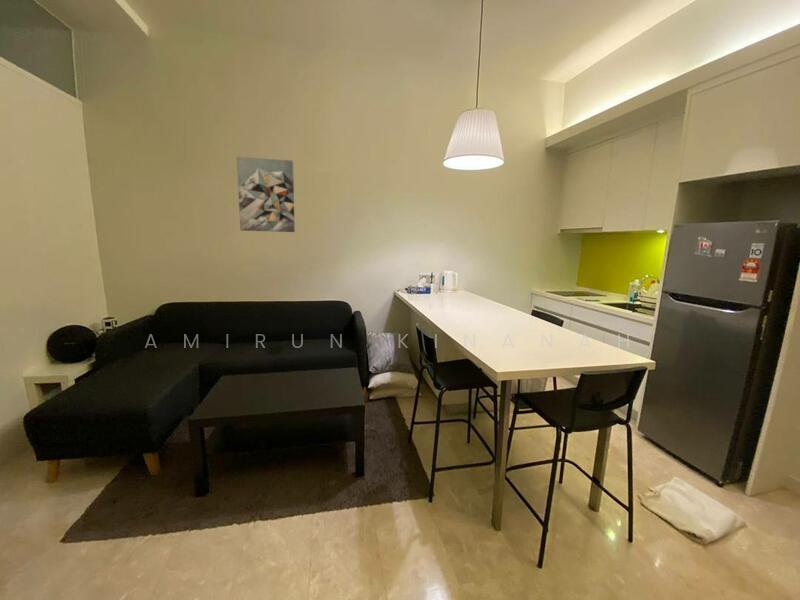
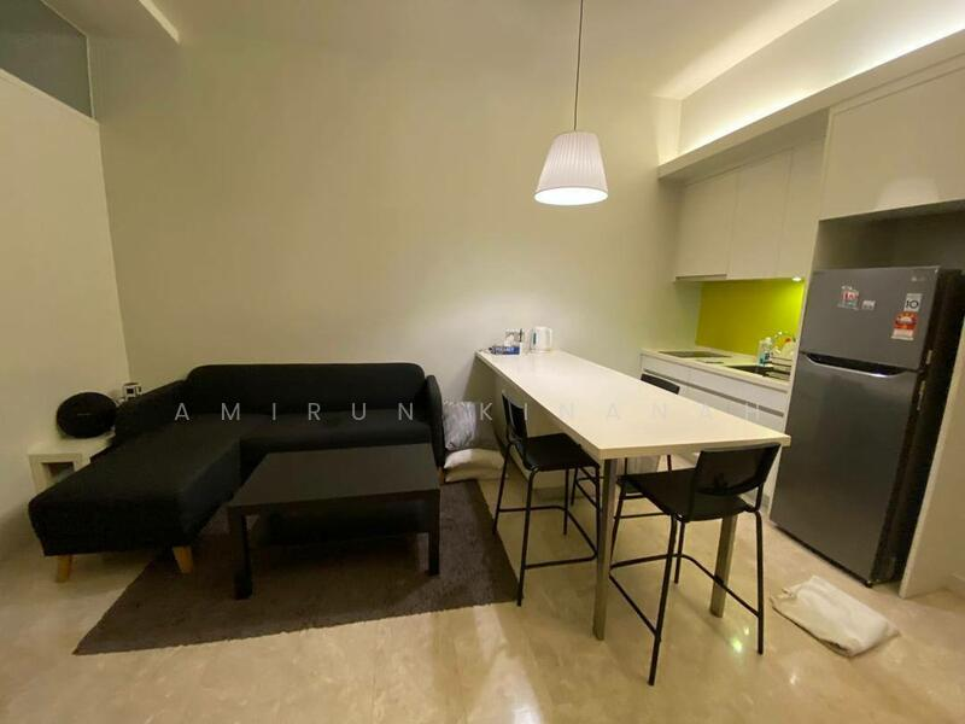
- wall art [236,156,296,233]
